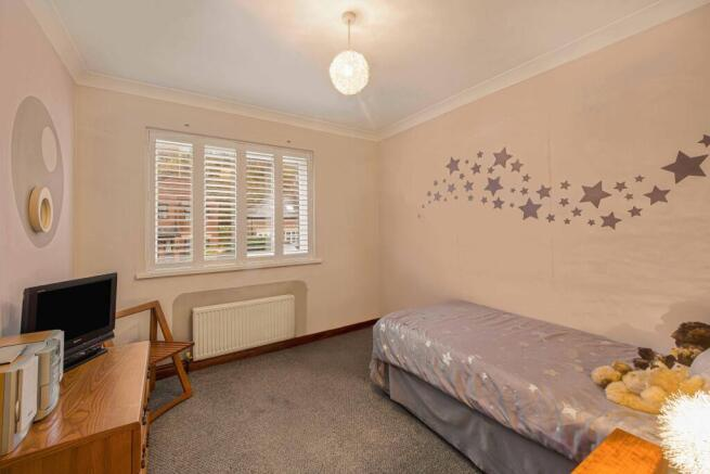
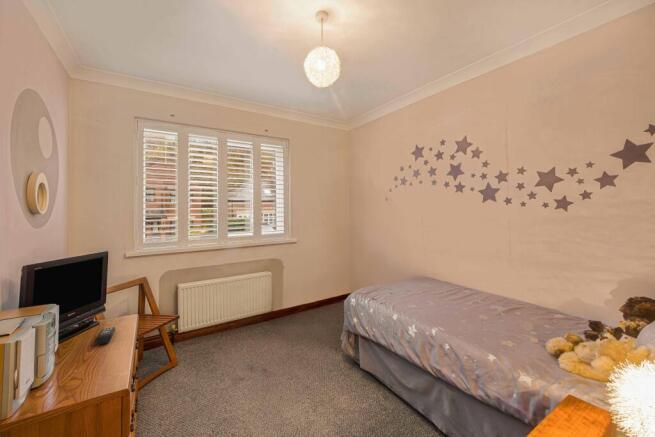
+ remote control [96,326,116,345]
